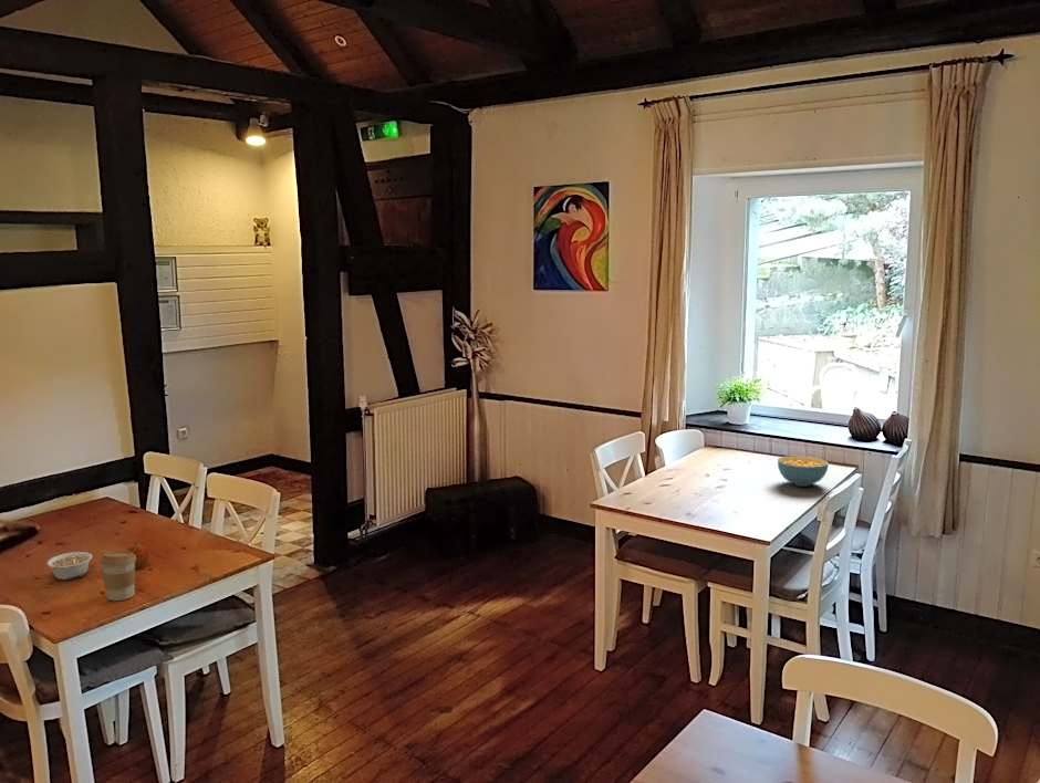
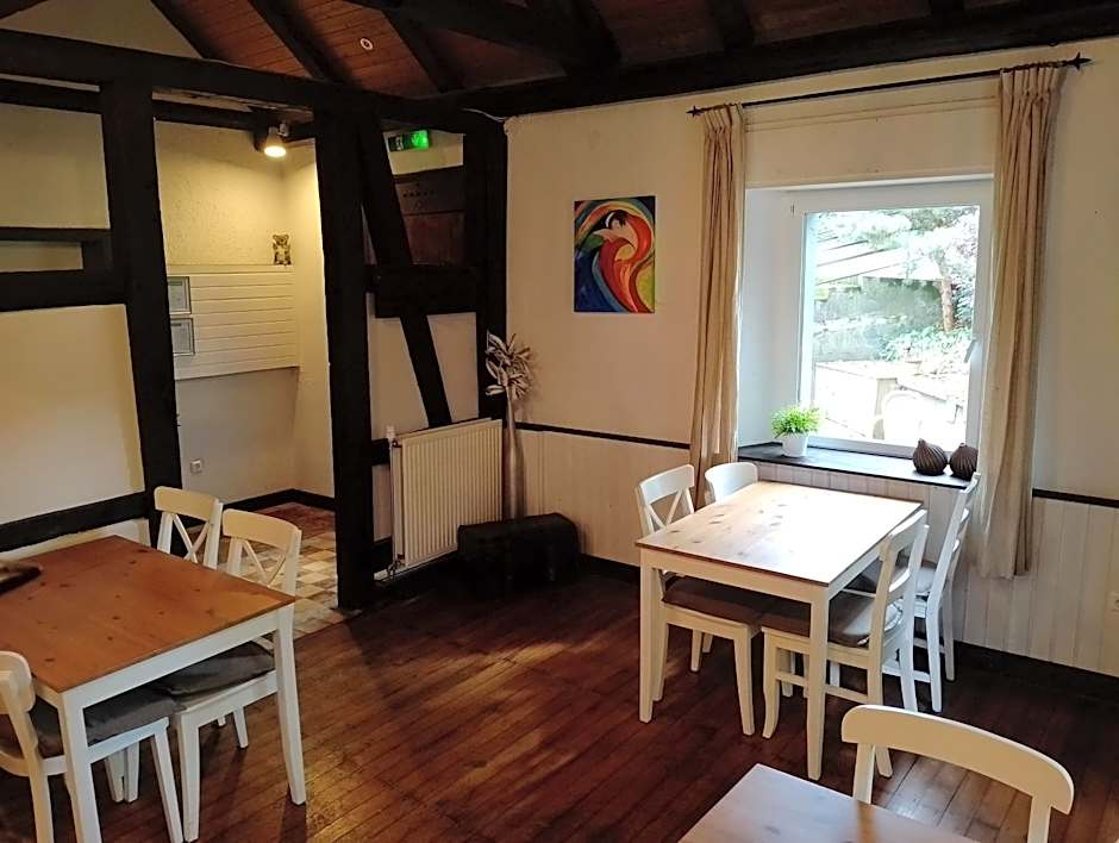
- legume [45,551,93,581]
- coffee cup [98,550,136,602]
- cereal bowl [777,455,830,488]
- fruit [125,541,150,570]
